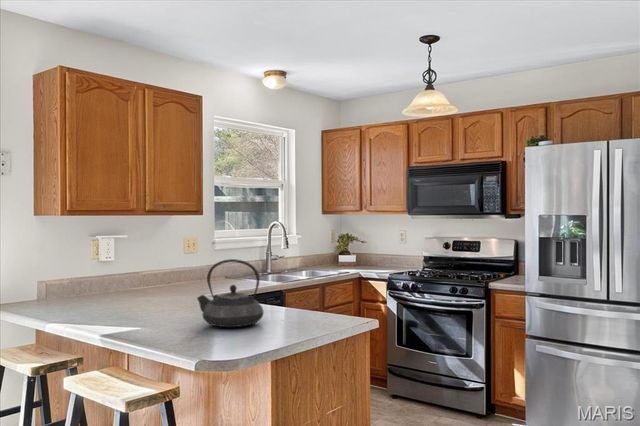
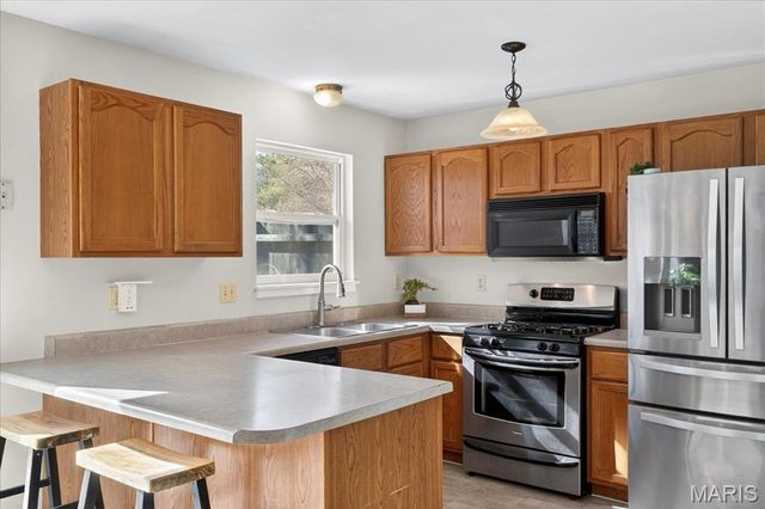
- teapot [196,258,265,328]
